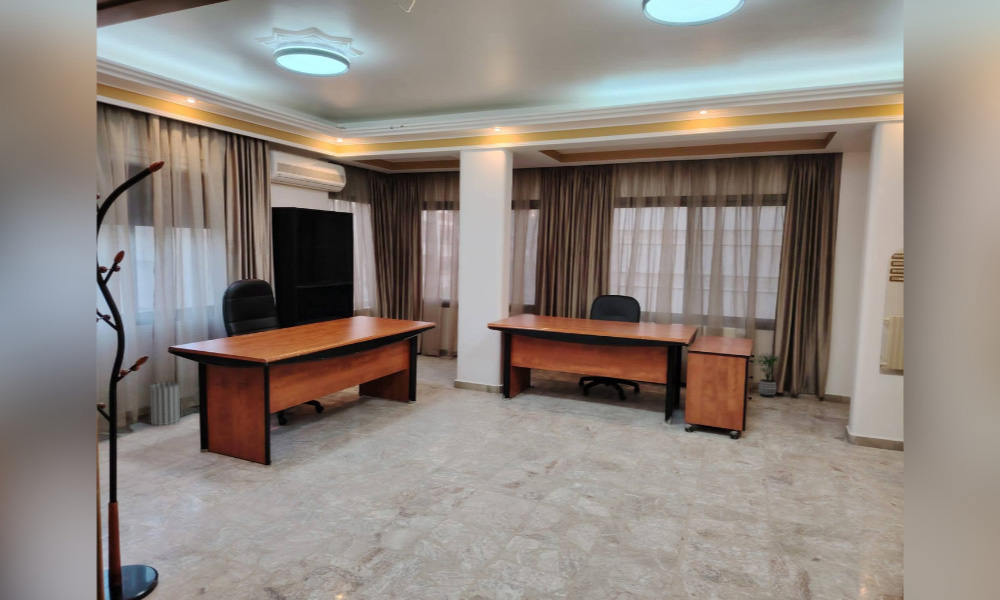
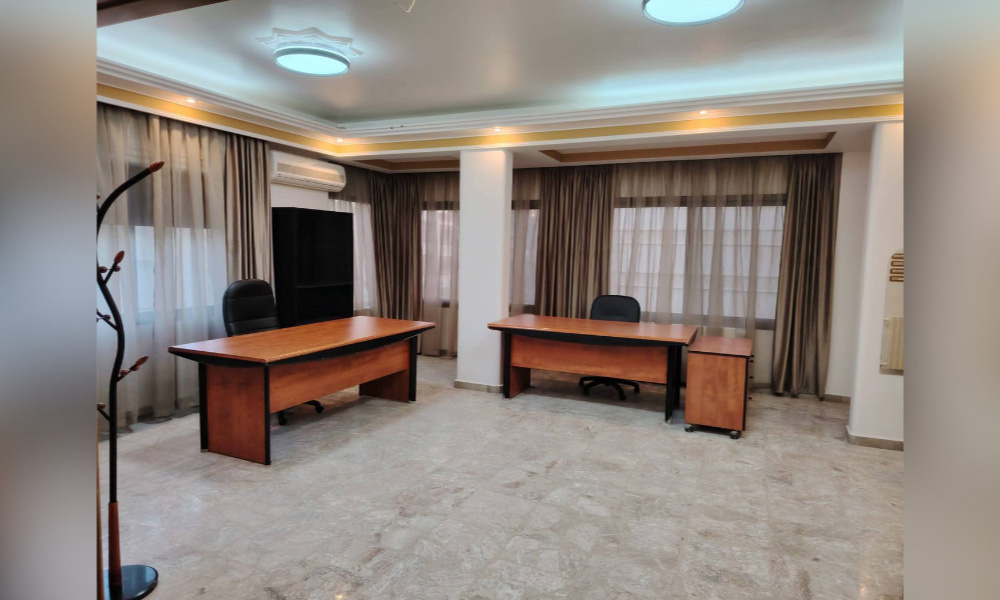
- wastebasket [149,381,181,426]
- potted plant [750,352,786,398]
